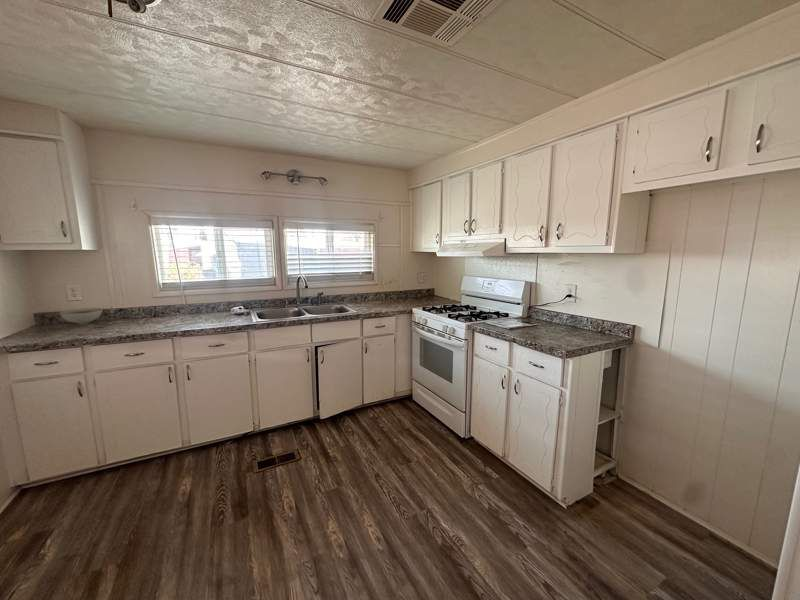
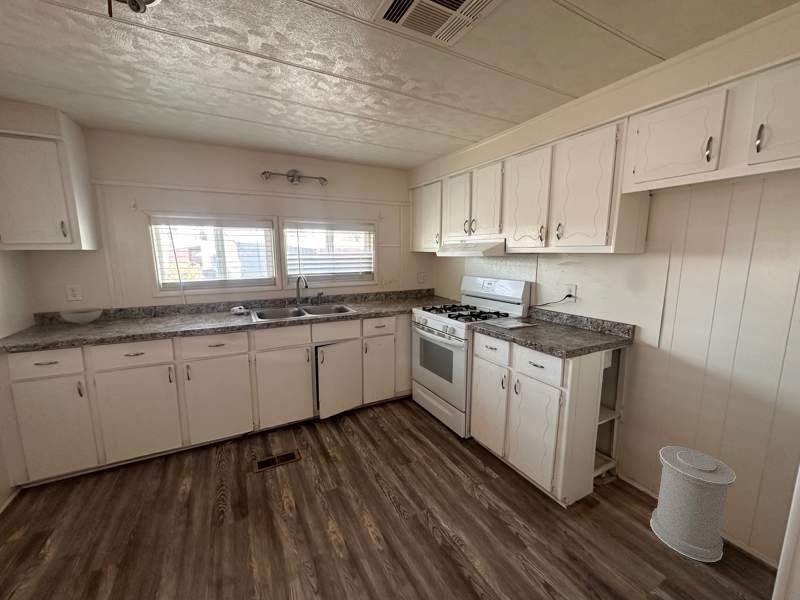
+ trash can [649,445,737,563]
